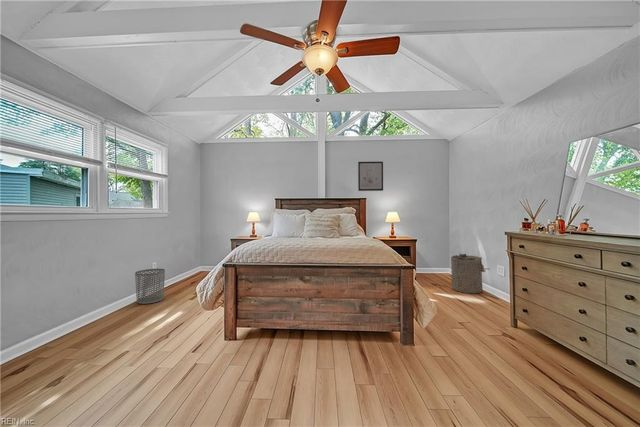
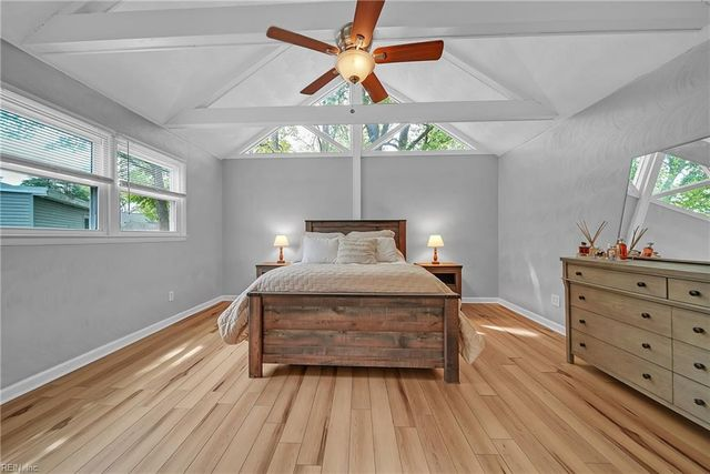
- laundry hamper [450,253,491,294]
- waste bin [134,268,166,305]
- wall art [357,161,384,192]
